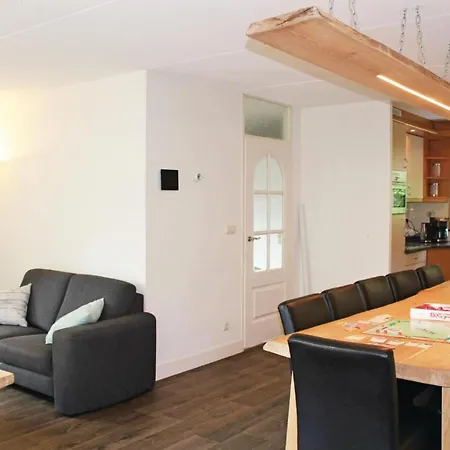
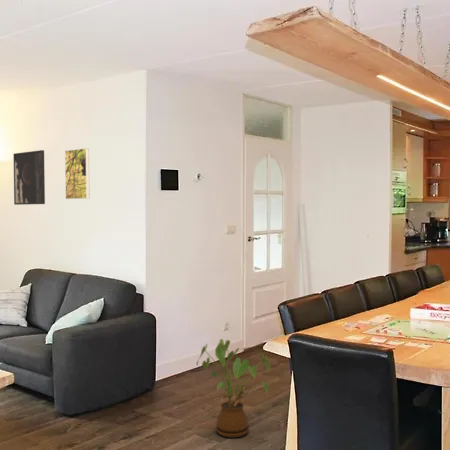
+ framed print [12,149,46,206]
+ house plant [196,338,271,438]
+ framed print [64,147,90,200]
